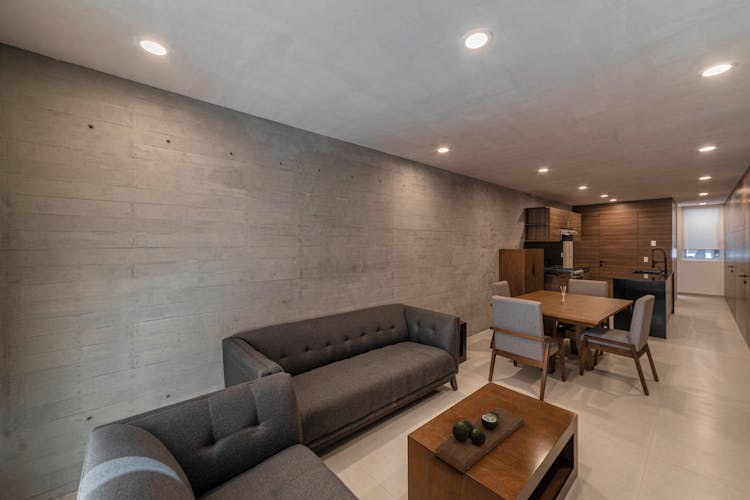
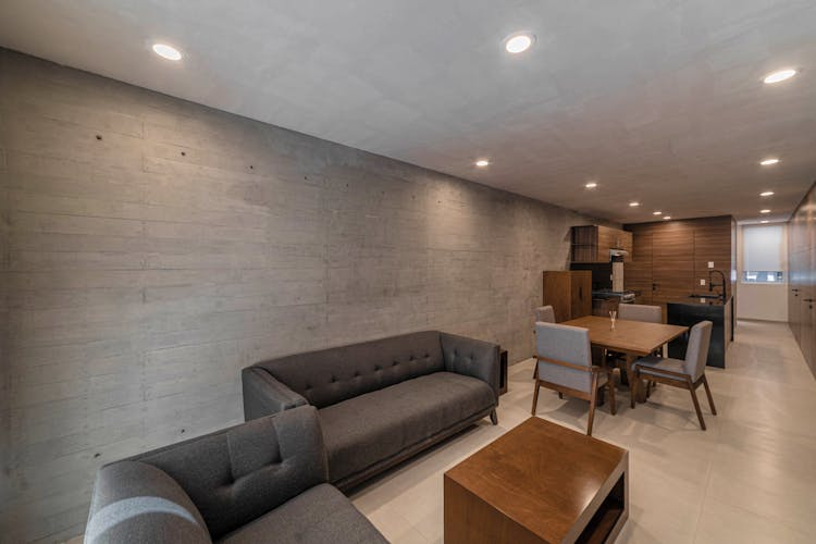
- decorative tray [435,406,525,474]
